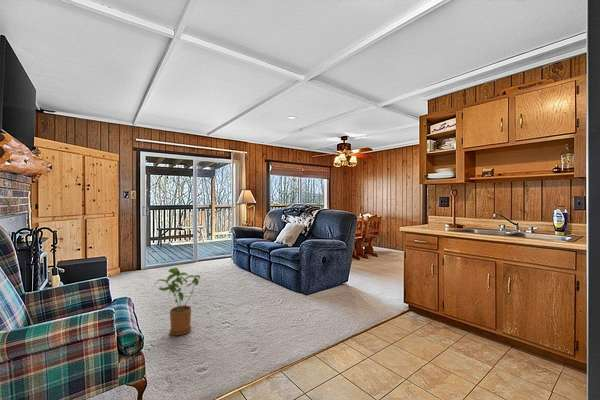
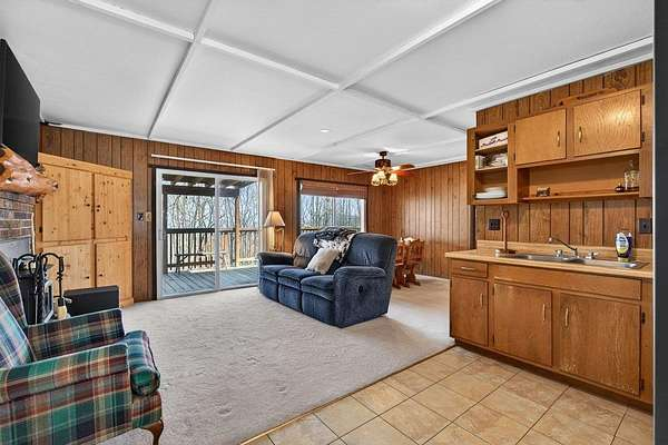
- house plant [153,267,202,336]
